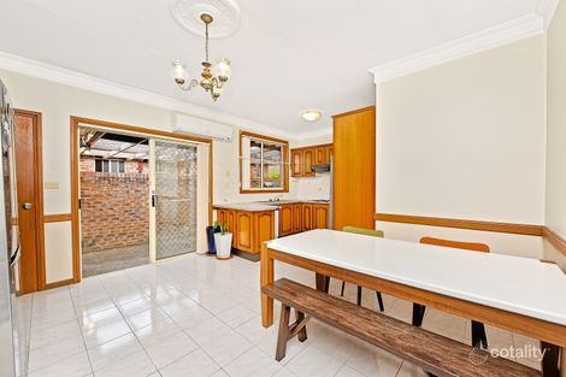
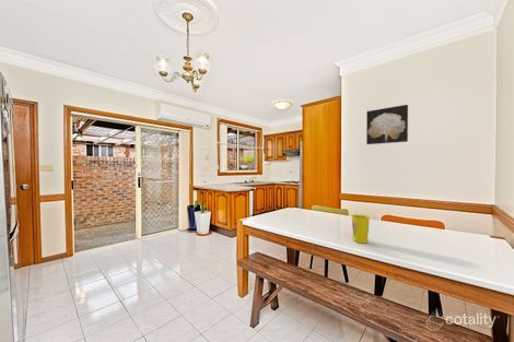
+ cup [351,214,371,245]
+ wall art [365,104,409,145]
